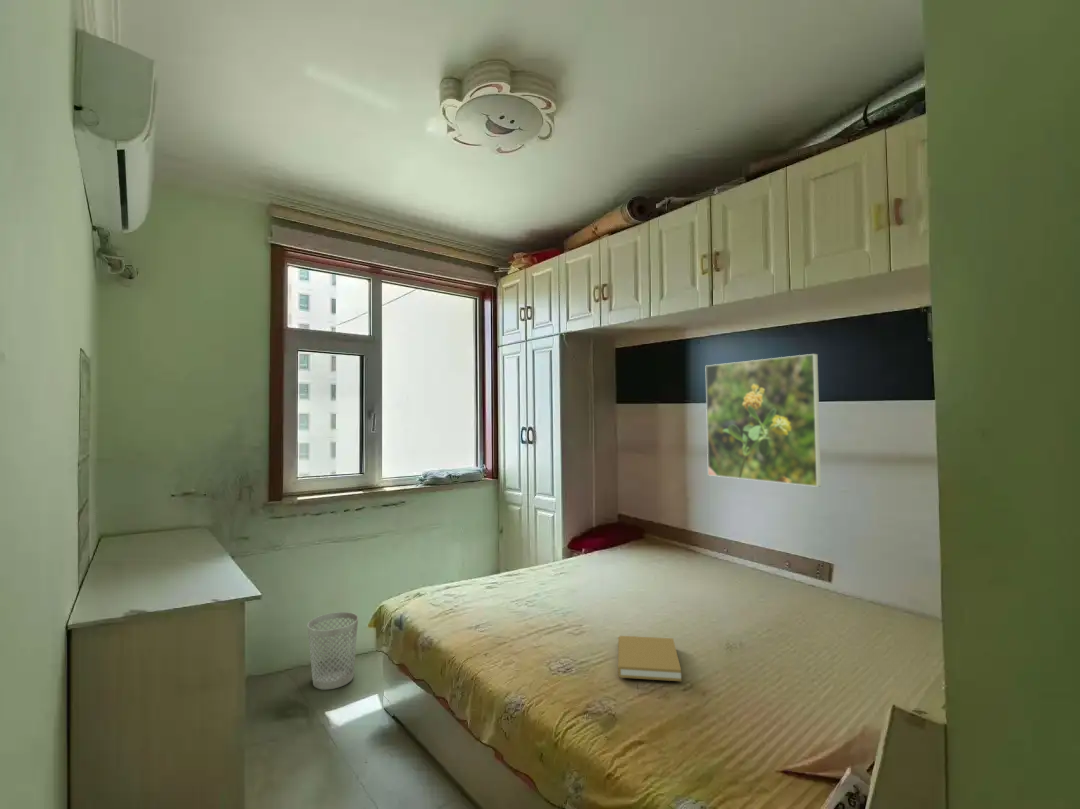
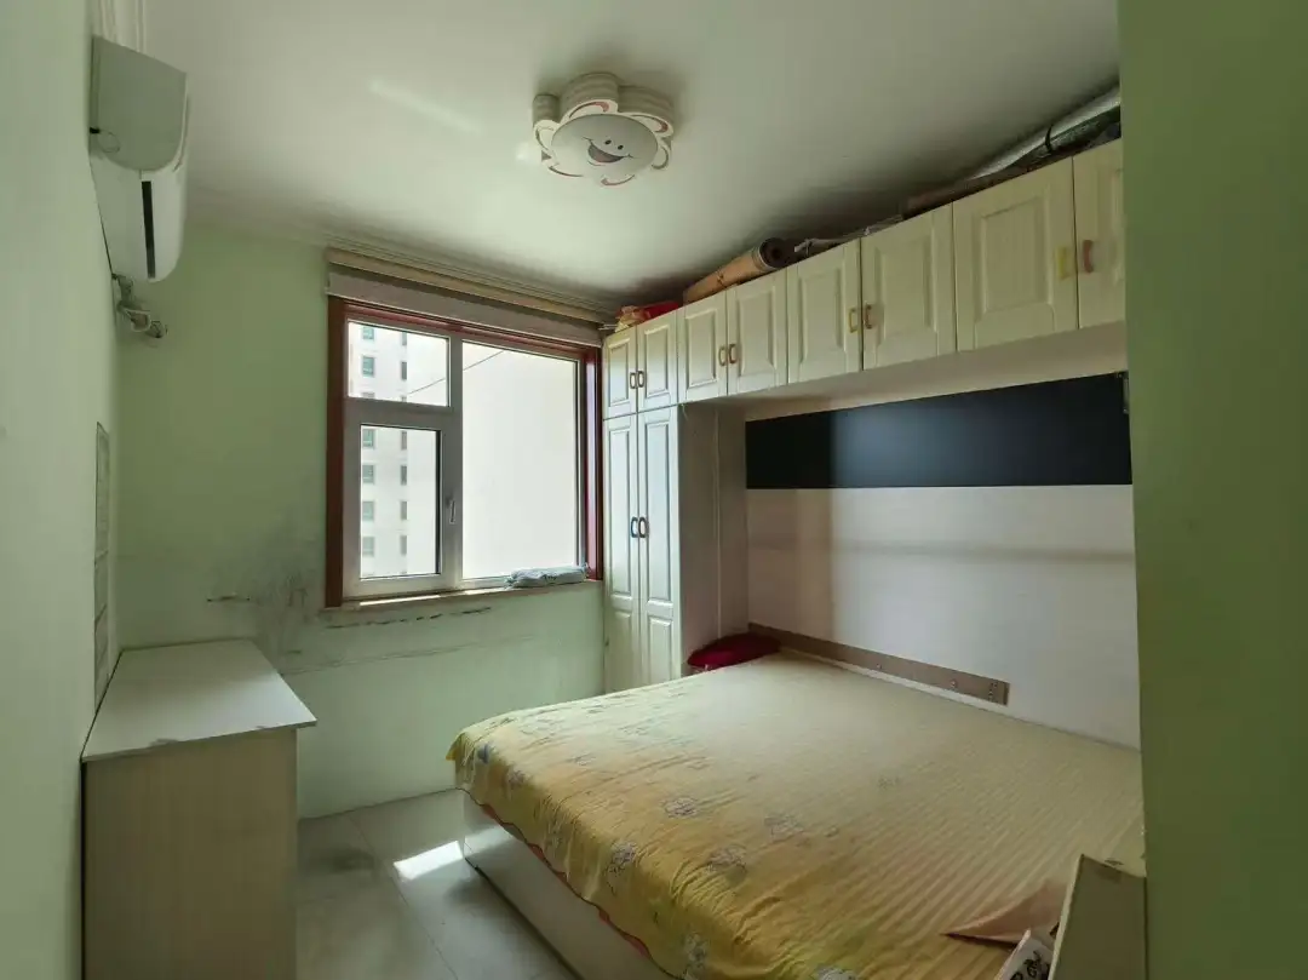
- book [617,635,682,682]
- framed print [705,353,822,488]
- wastebasket [306,611,359,690]
